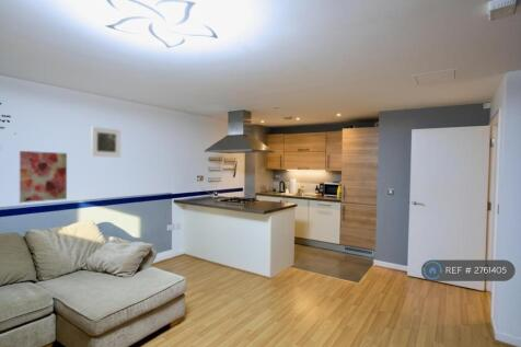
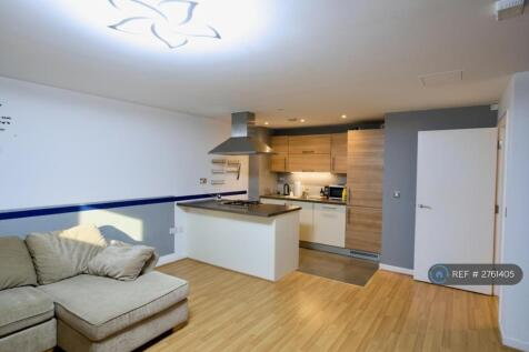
- wall art [19,150,68,204]
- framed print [90,126,121,159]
